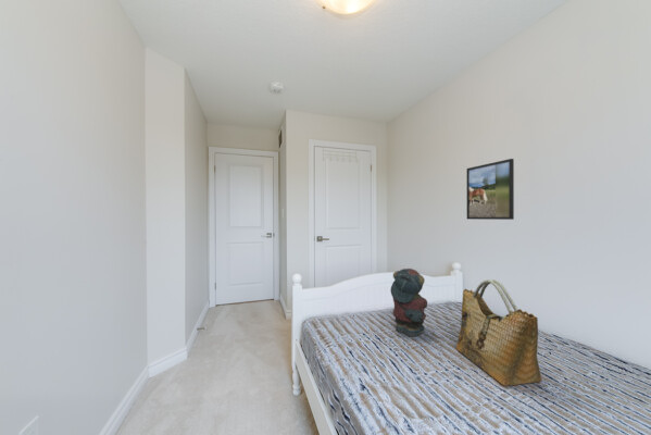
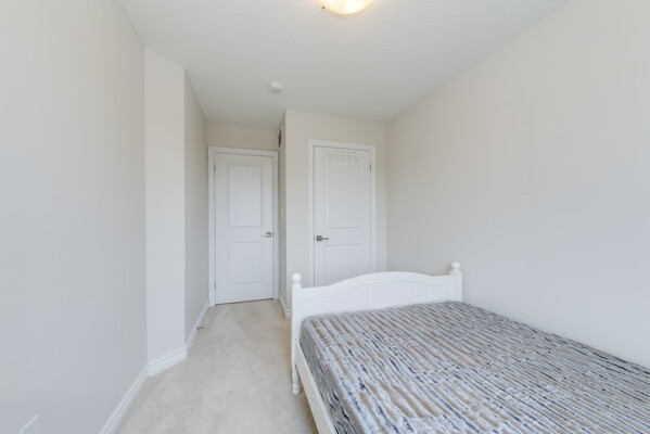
- grocery bag [455,278,543,387]
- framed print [465,158,515,221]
- teddy bear [390,268,428,338]
